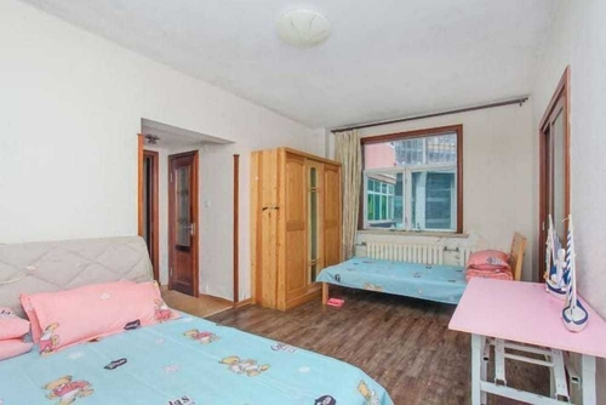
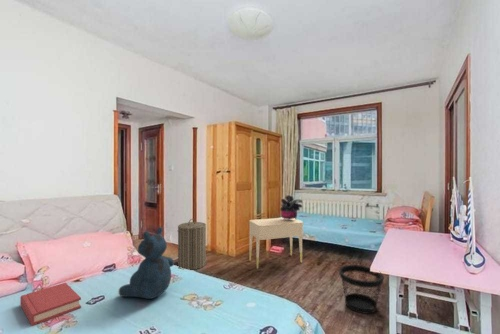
+ laundry hamper [177,218,207,271]
+ potted plant [279,194,303,220]
+ teddy bear [117,226,175,300]
+ hardback book [19,282,82,327]
+ nightstand [248,217,304,270]
+ wastebasket [338,264,385,315]
